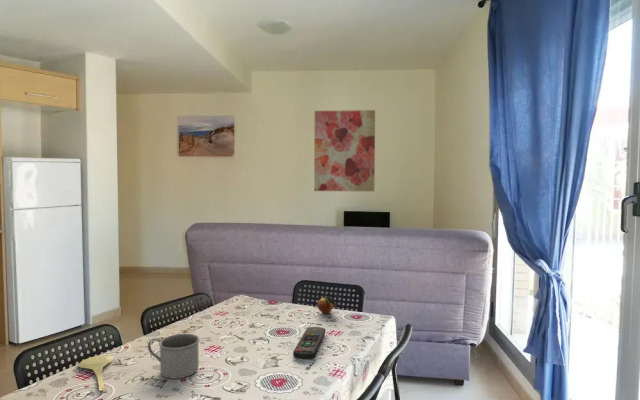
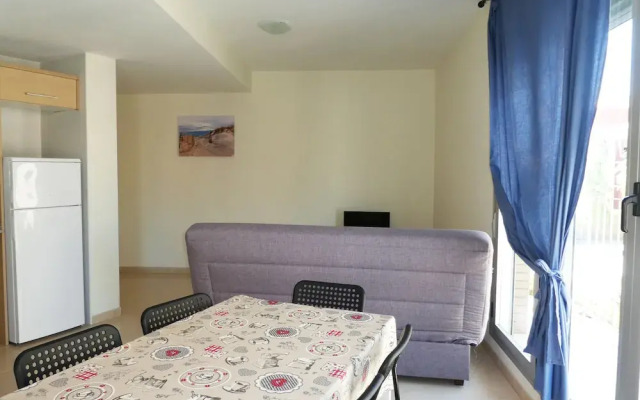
- fruit [317,292,339,314]
- spoon [77,354,114,392]
- wall art [313,109,376,192]
- remote control [292,326,326,360]
- mug [147,333,201,380]
